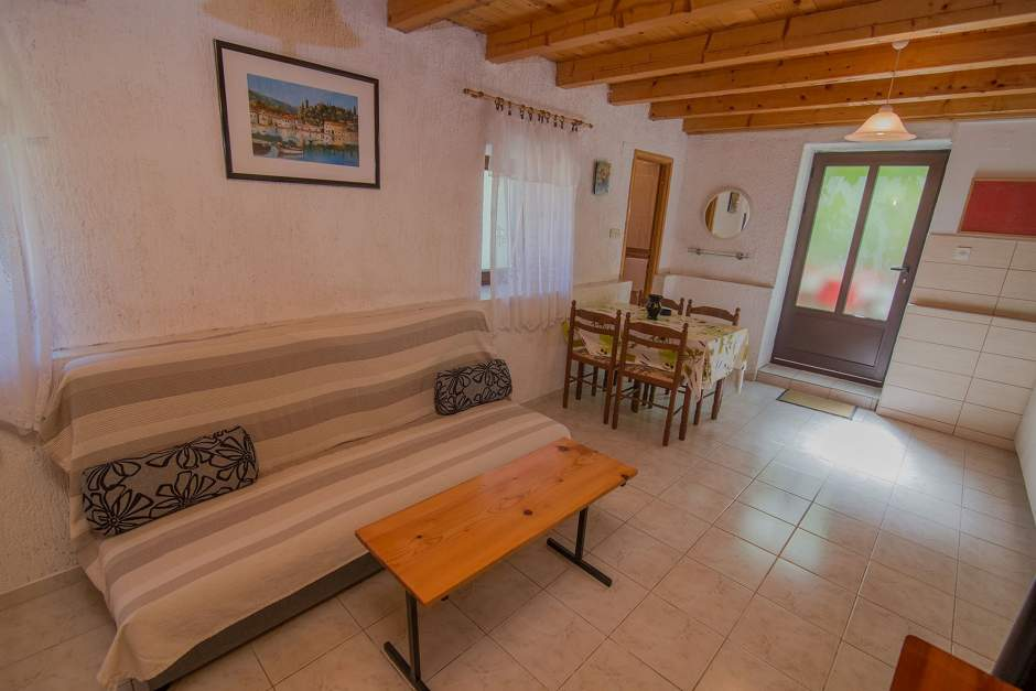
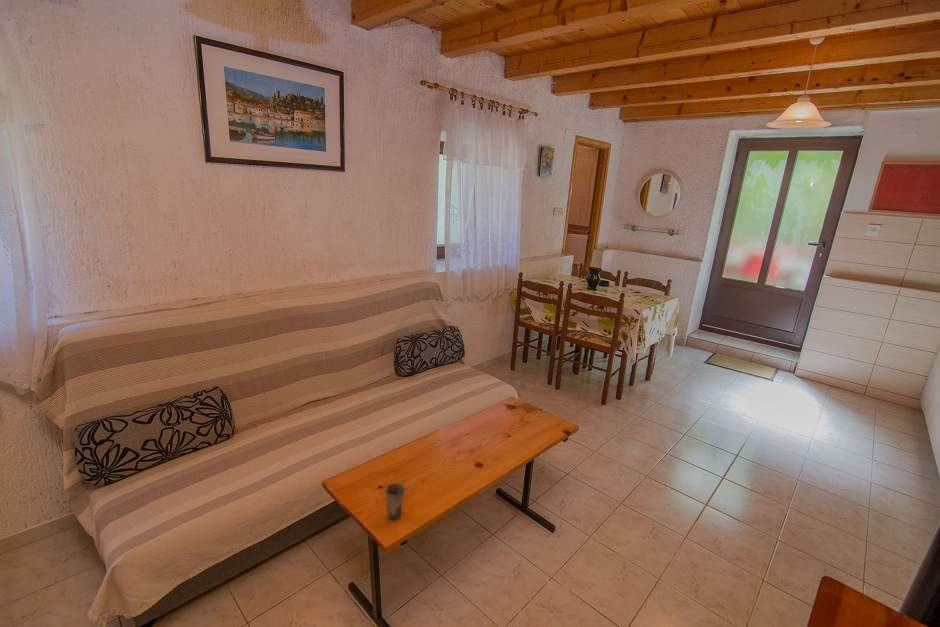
+ cup [384,480,406,521]
